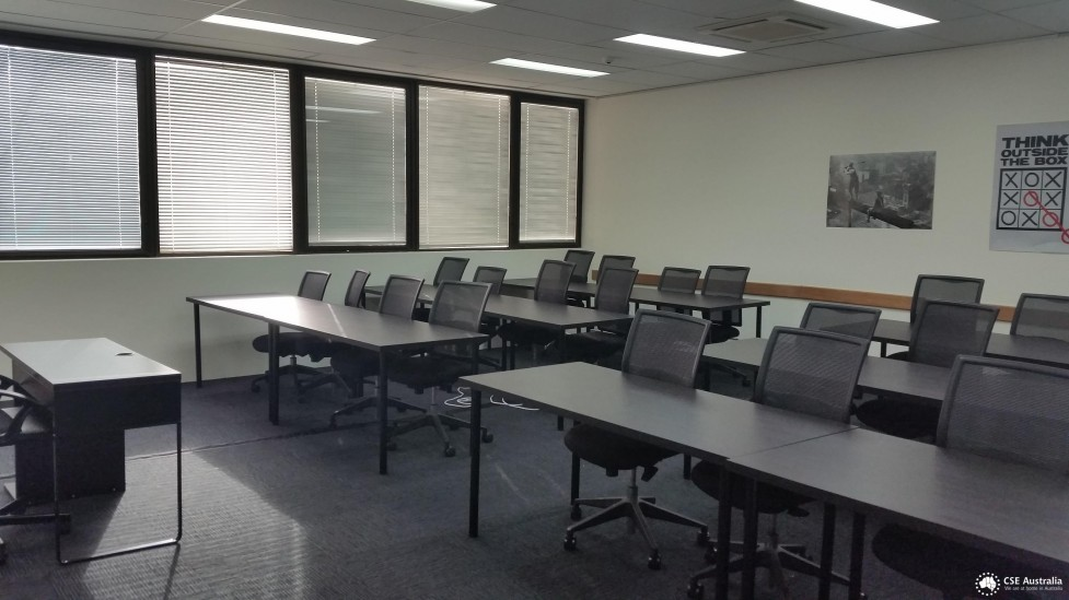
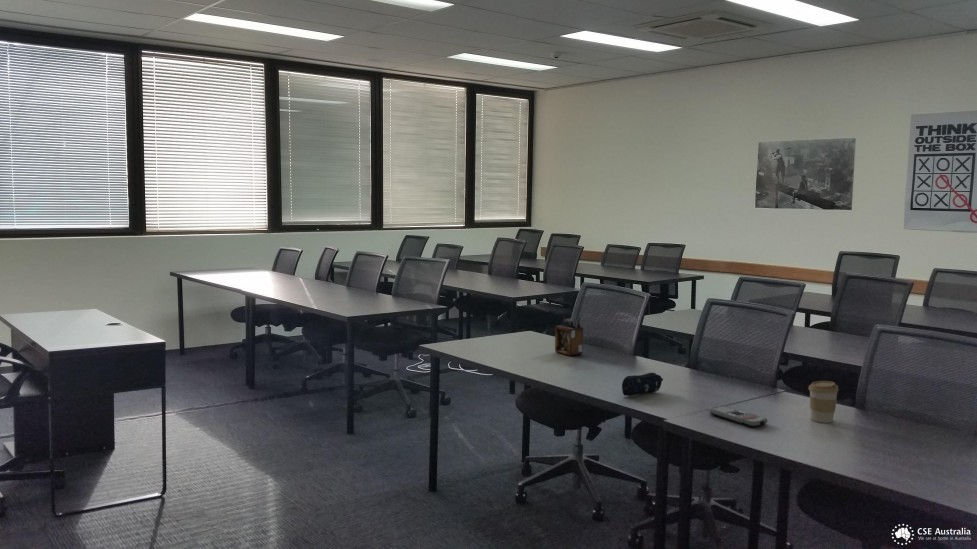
+ remote control [708,405,768,428]
+ desk organizer [554,315,584,357]
+ coffee cup [808,380,840,424]
+ pencil case [621,372,664,397]
